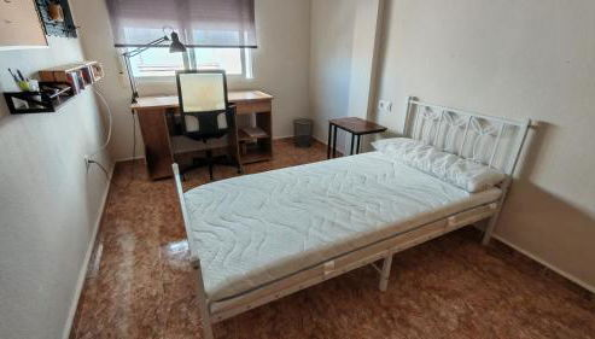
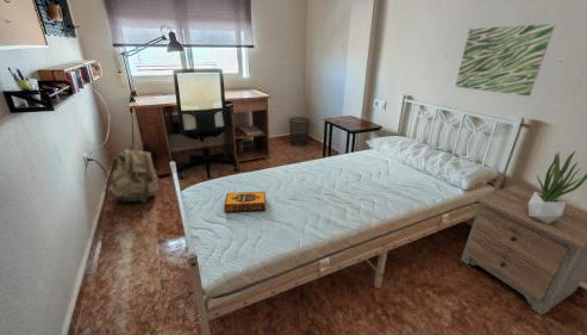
+ backpack [102,142,161,204]
+ hardback book [223,191,267,213]
+ potted plant [529,149,587,224]
+ nightstand [460,184,587,316]
+ wall art [454,23,556,98]
